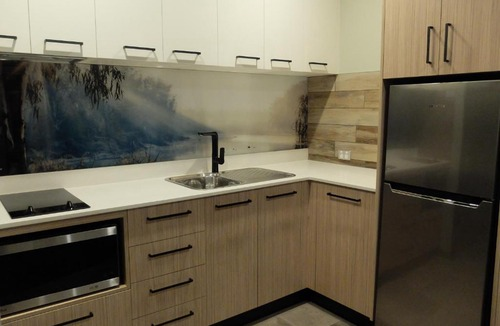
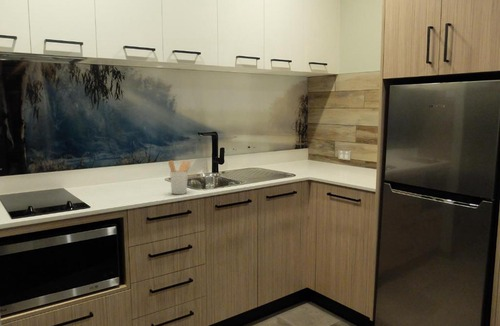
+ utensil holder [167,159,192,195]
